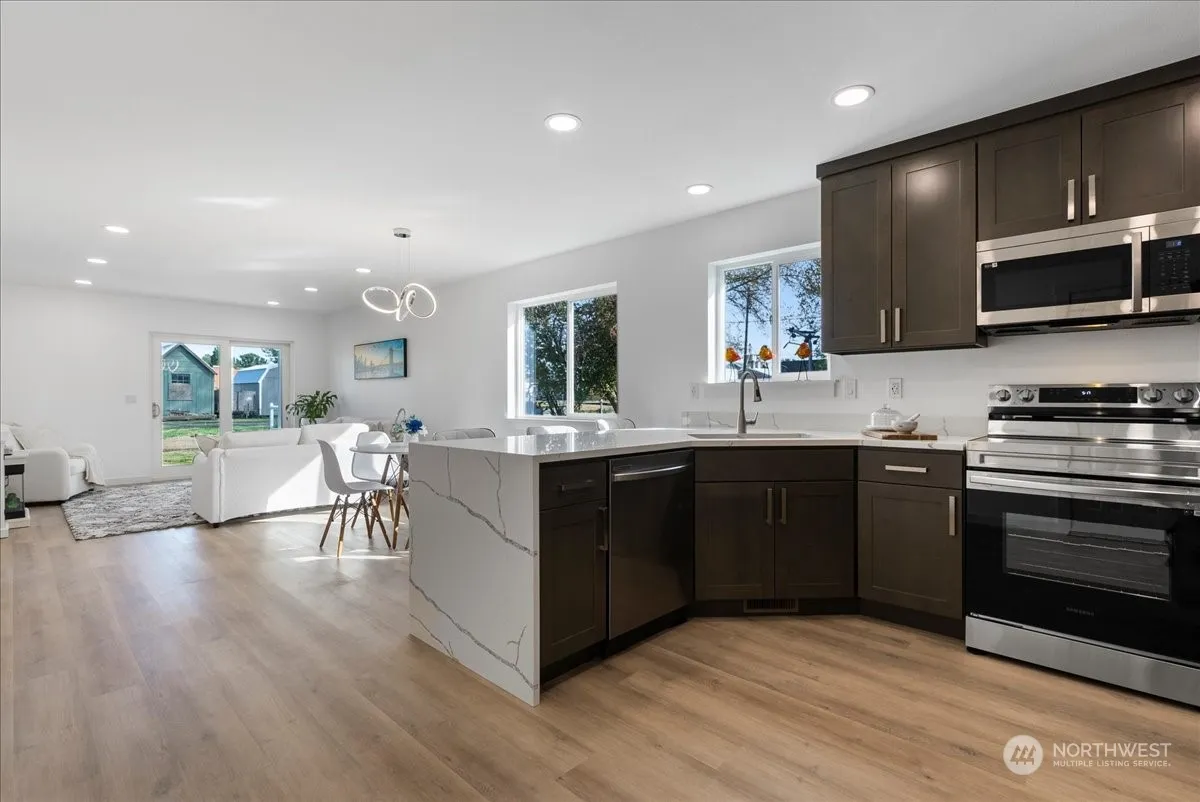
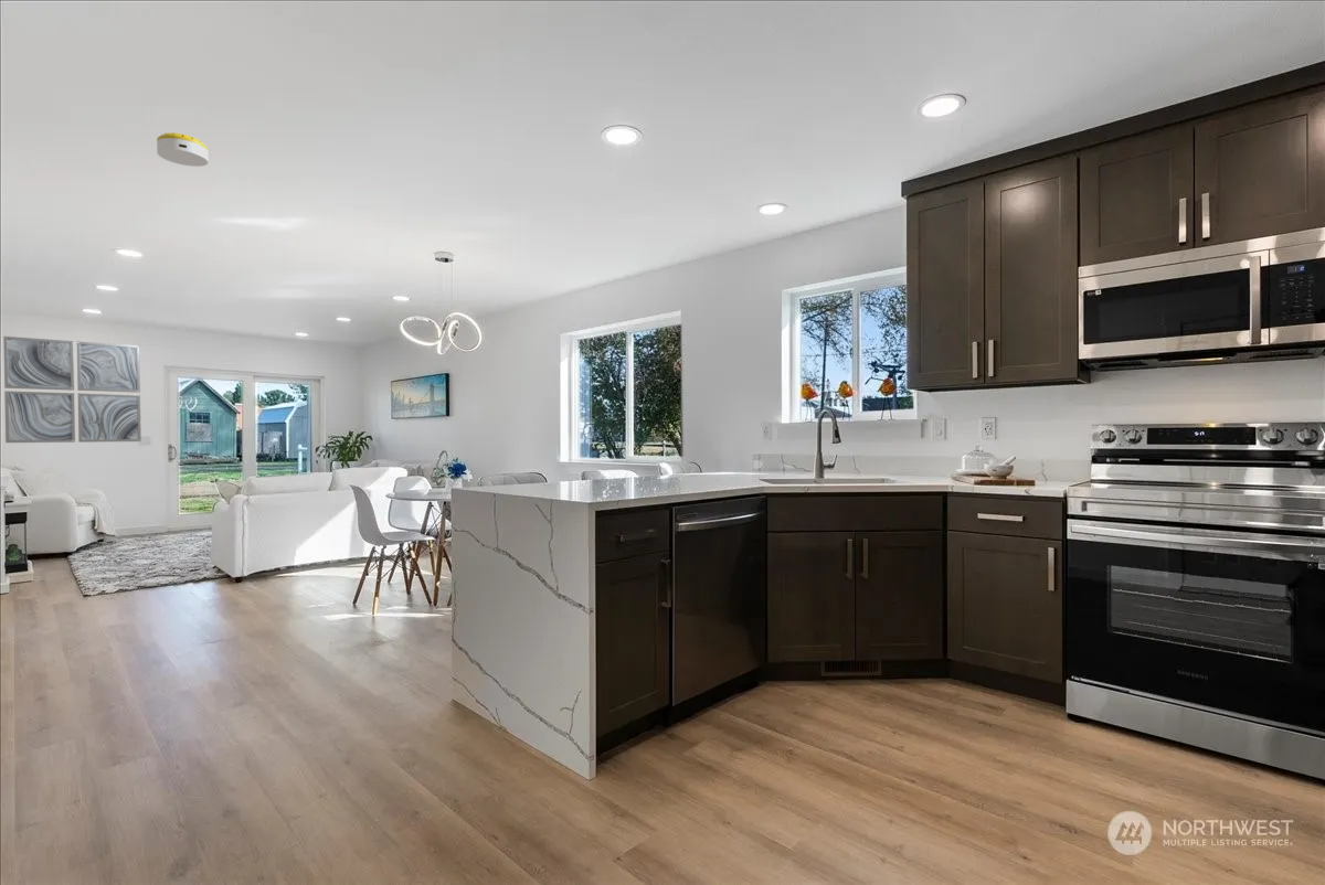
+ wall art [2,335,142,444]
+ smoke detector [156,131,209,168]
